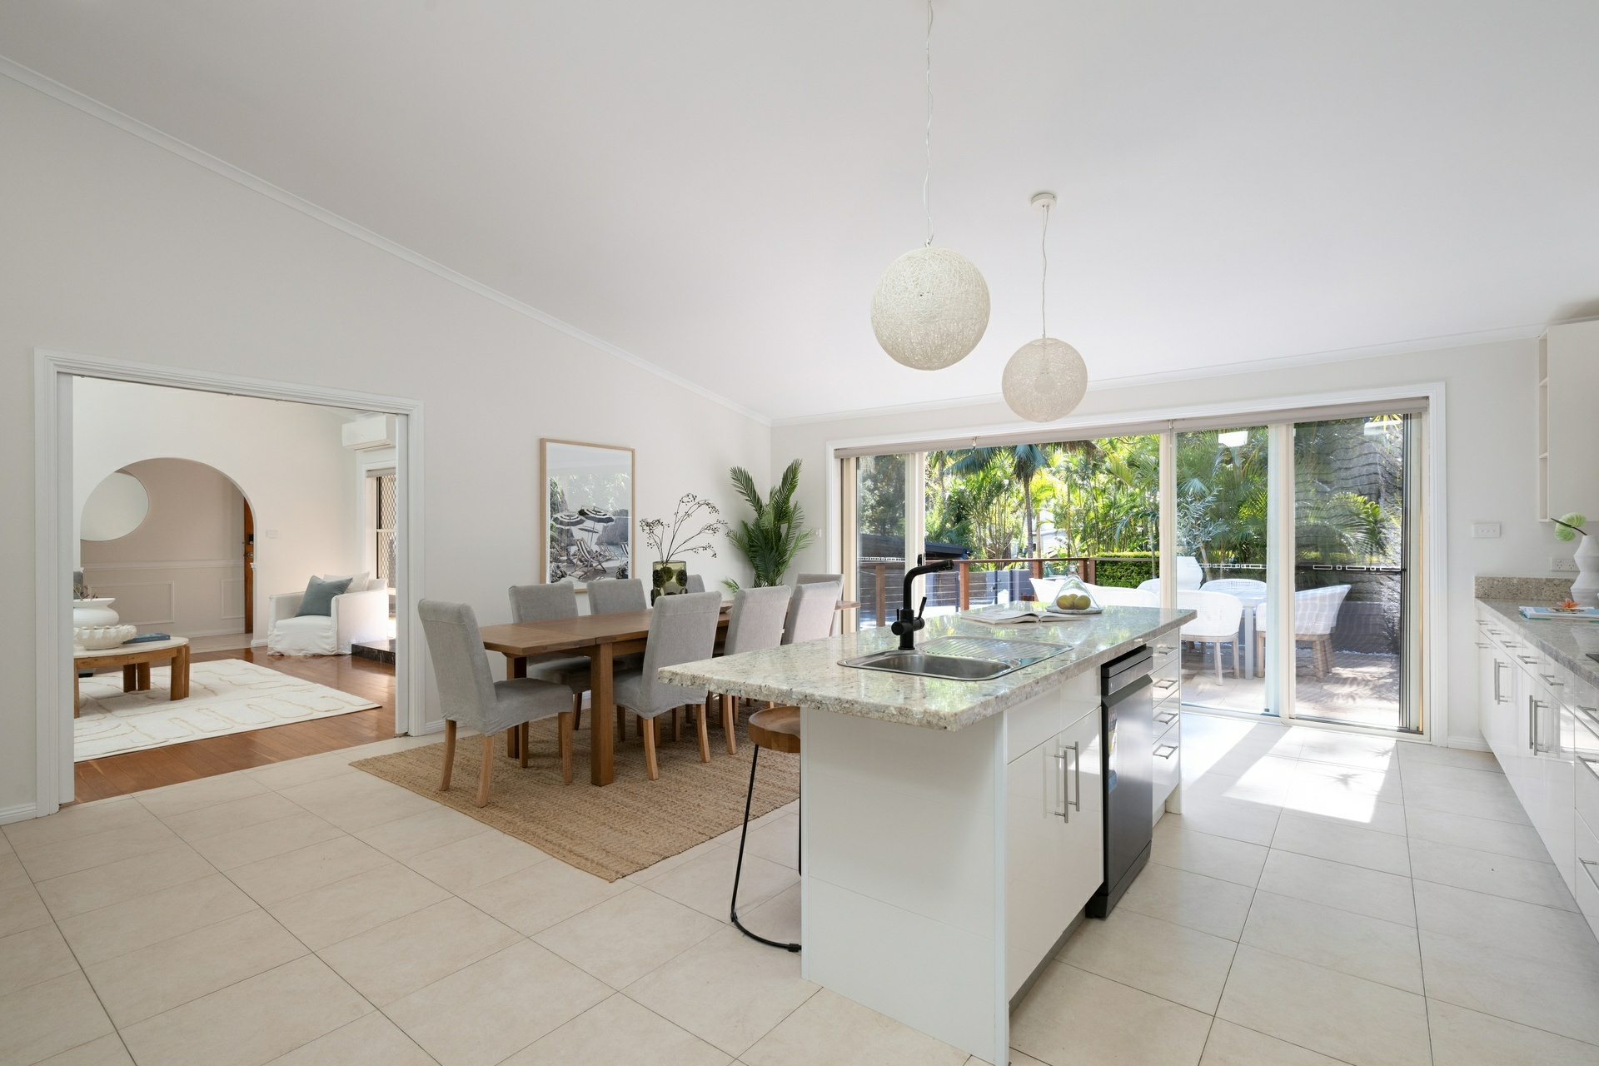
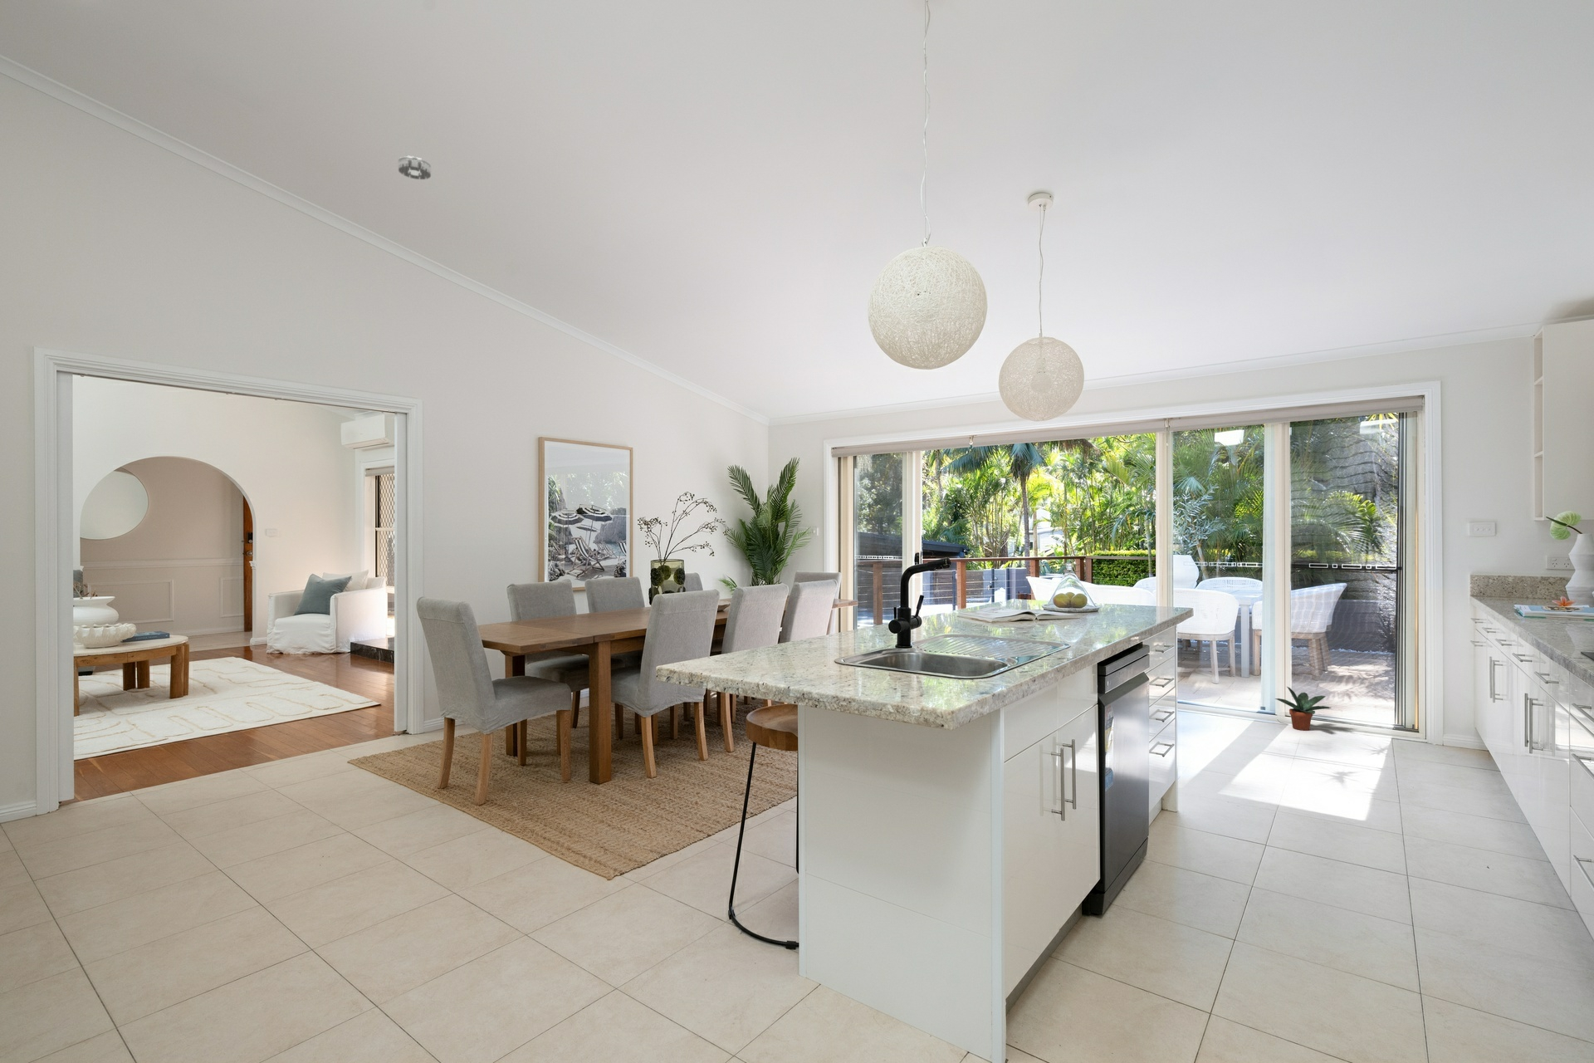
+ smoke detector [397,155,432,180]
+ potted plant [1275,686,1332,731]
